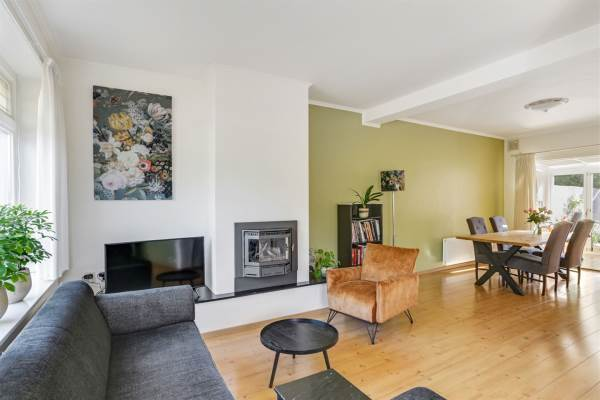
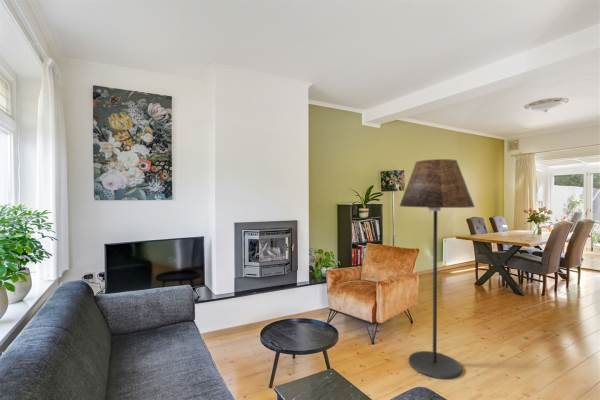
+ floor lamp [399,158,476,380]
